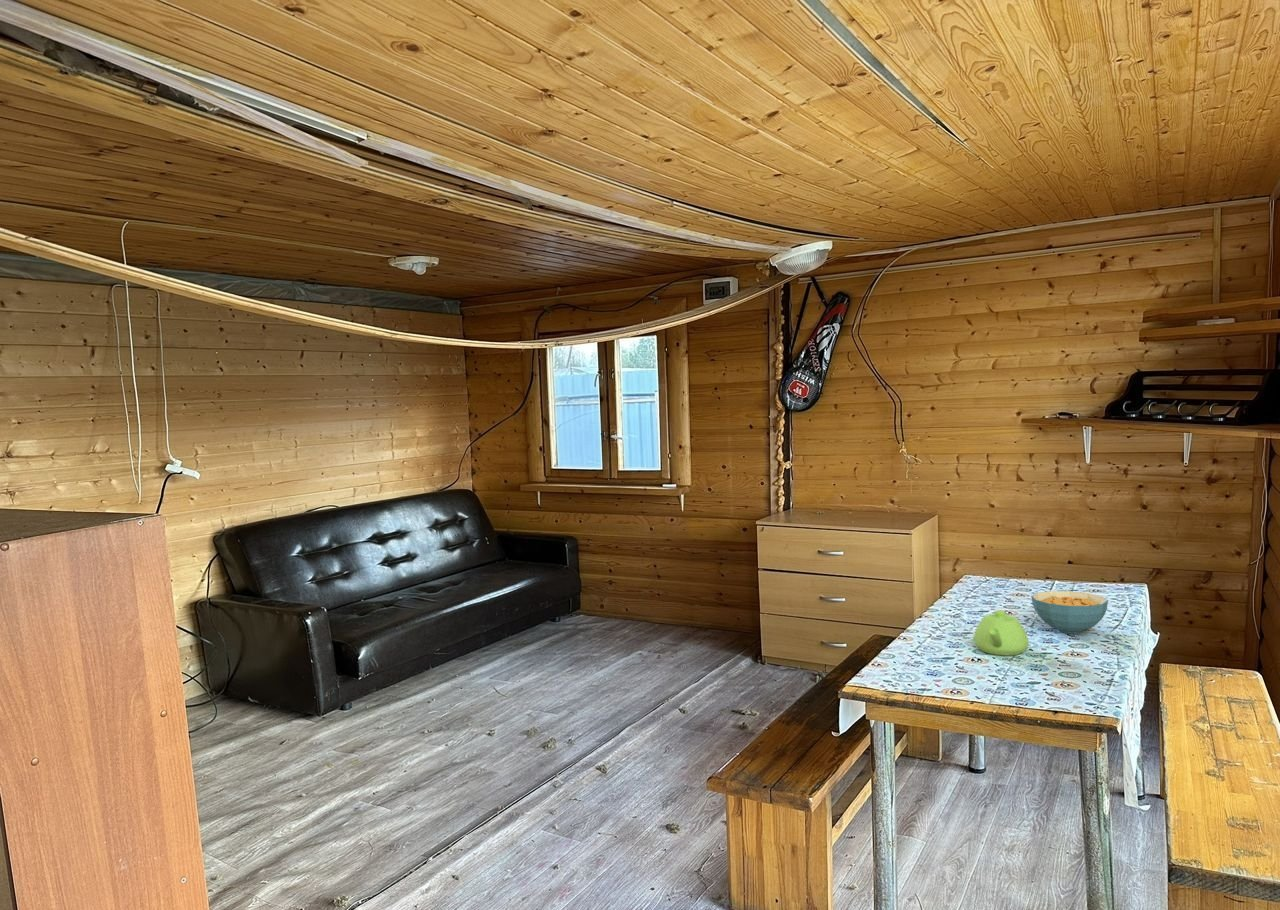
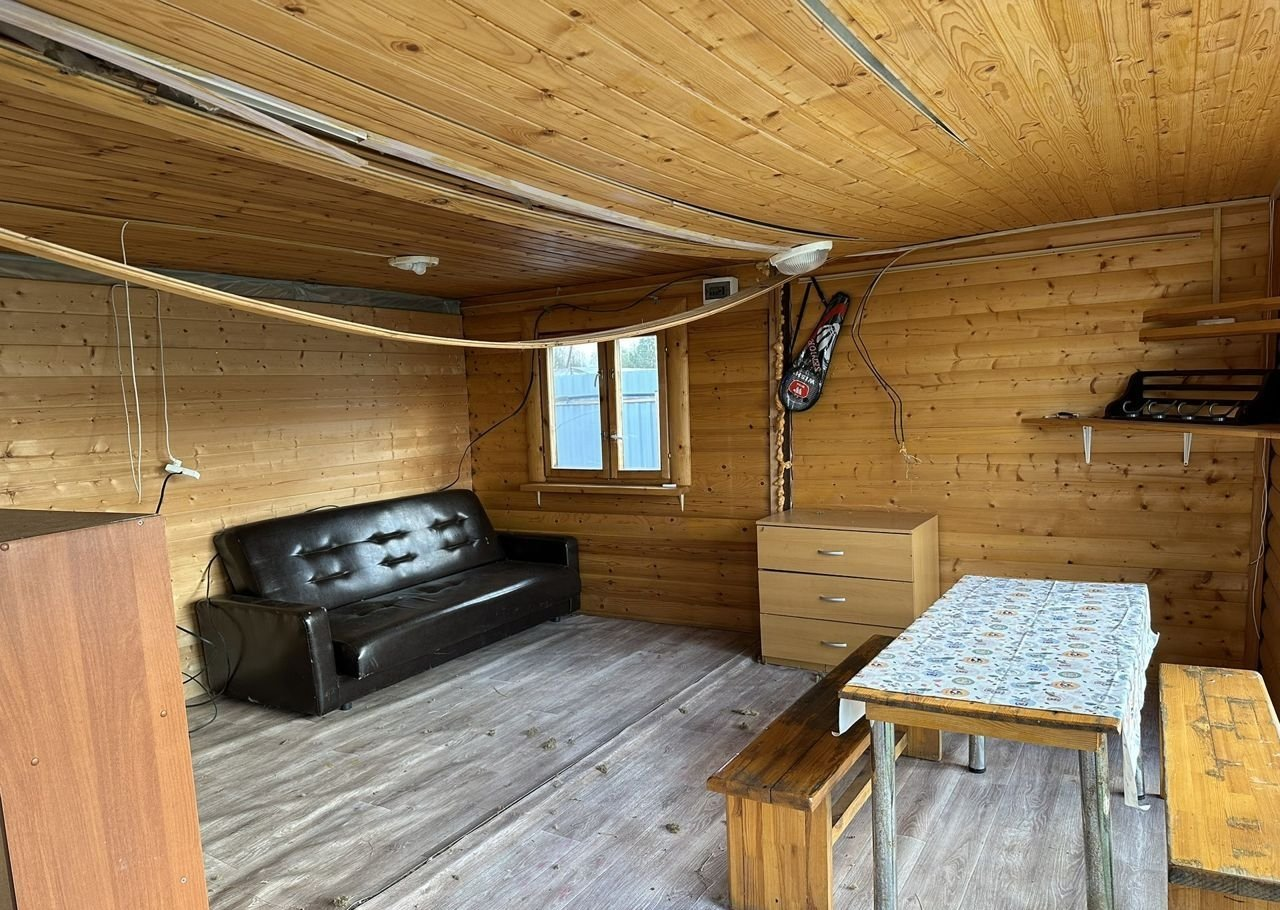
- cereal bowl [1030,590,1109,634]
- teapot [973,609,1030,656]
